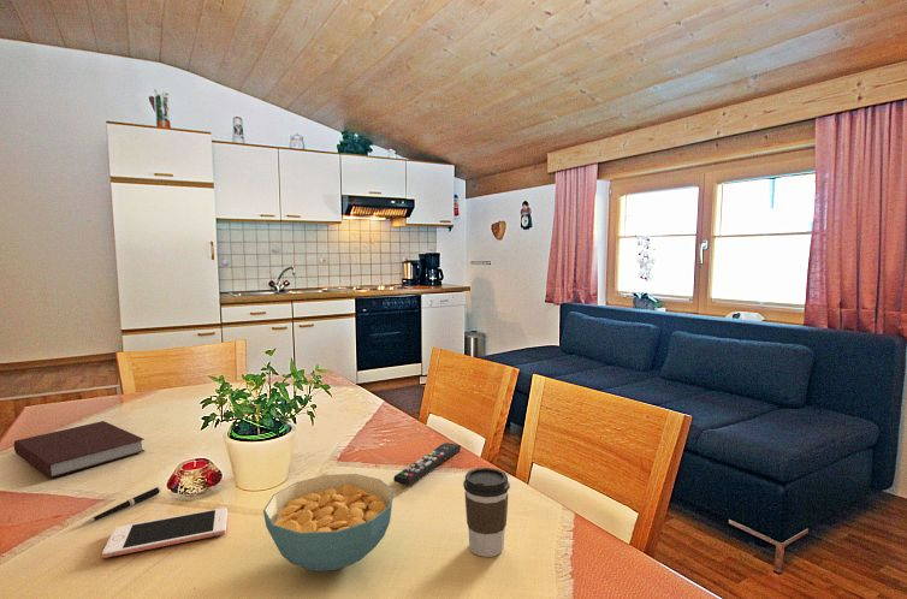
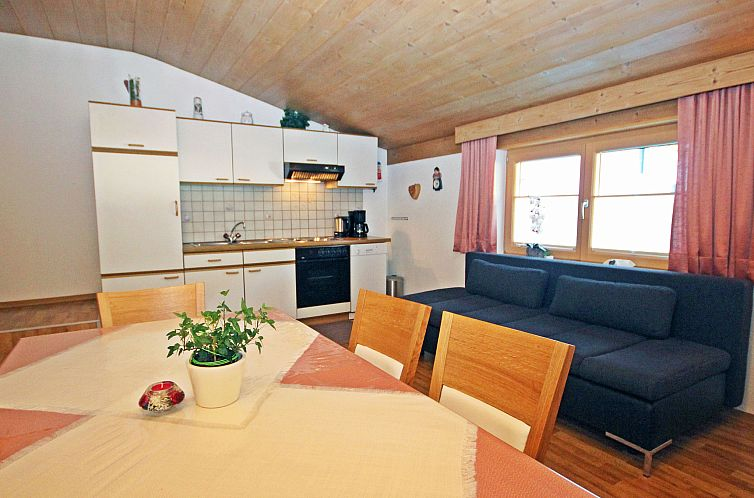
- notebook [13,420,146,479]
- cell phone [101,506,229,559]
- remote control [392,441,462,486]
- coffee cup [462,467,511,558]
- cereal bowl [262,473,395,573]
- pen [82,486,162,526]
